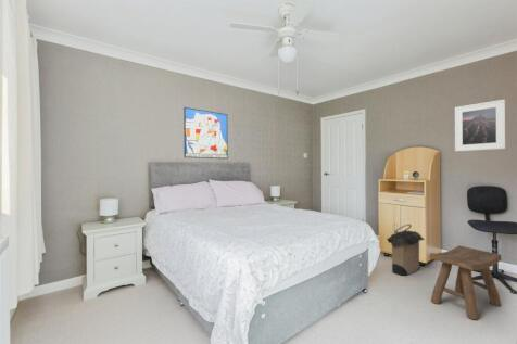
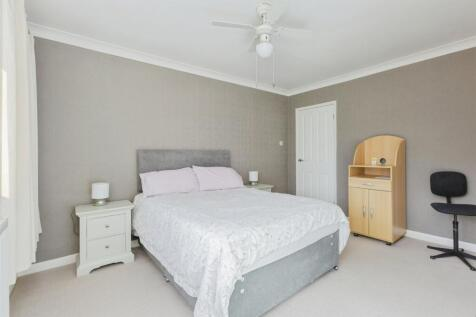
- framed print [454,99,506,152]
- wall art [182,106,229,160]
- laundry hamper [386,224,426,277]
- stool [429,244,503,321]
